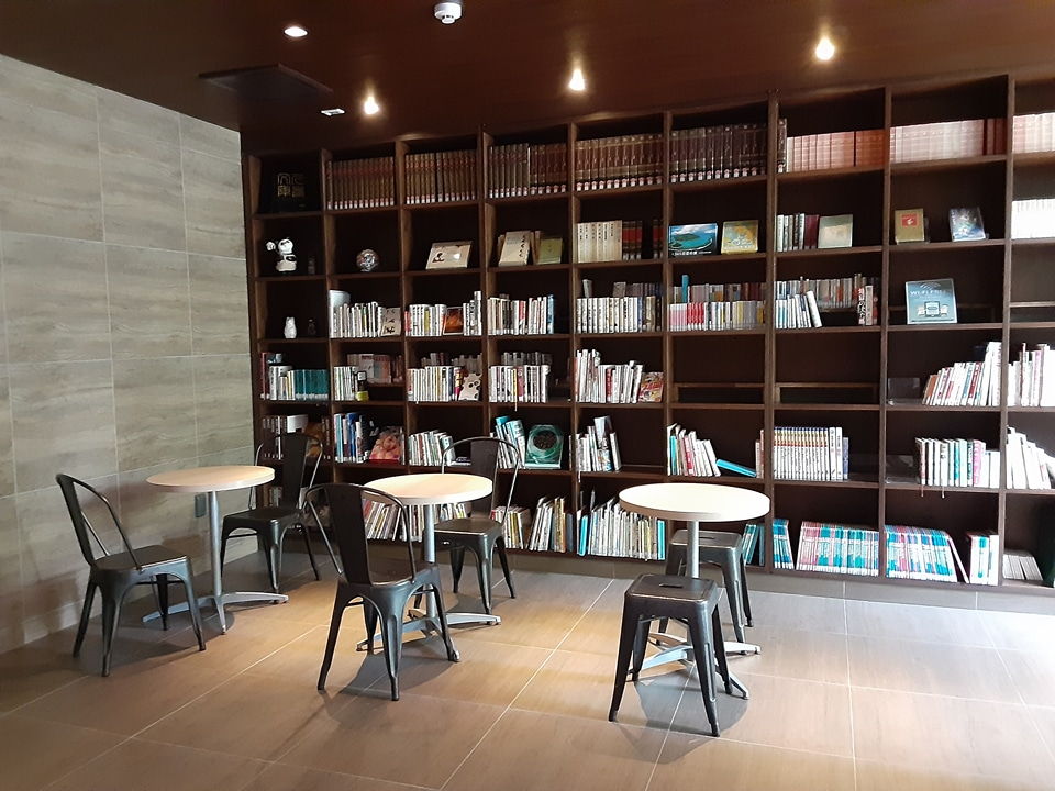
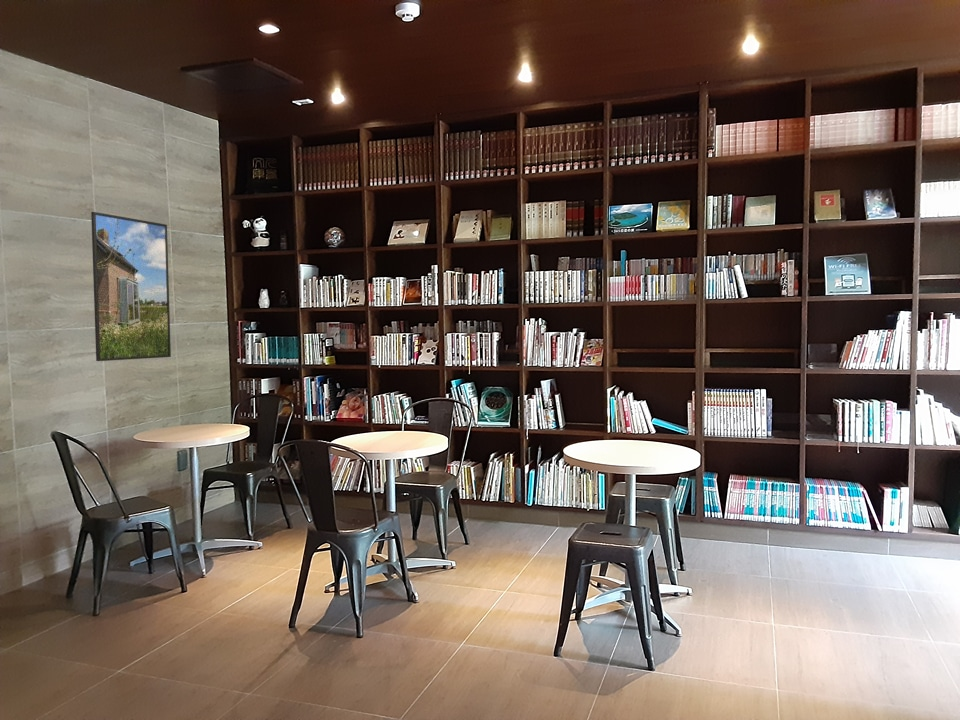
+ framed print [90,211,172,362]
